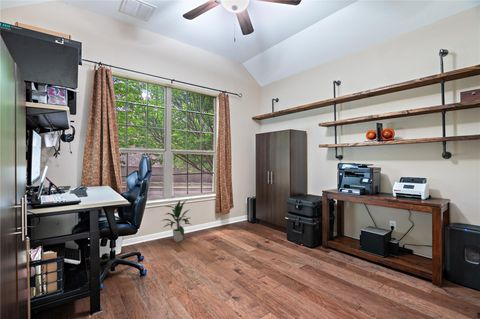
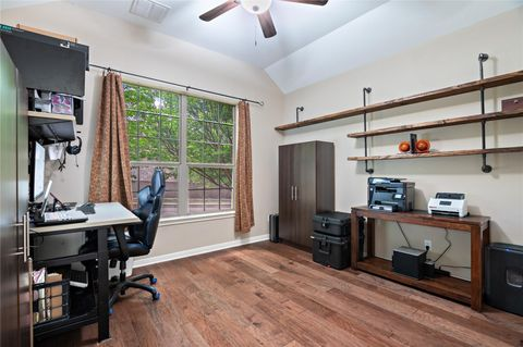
- indoor plant [160,200,193,243]
